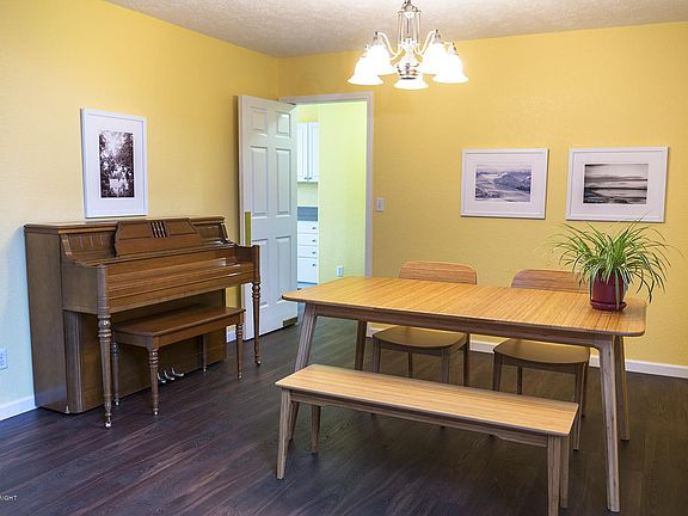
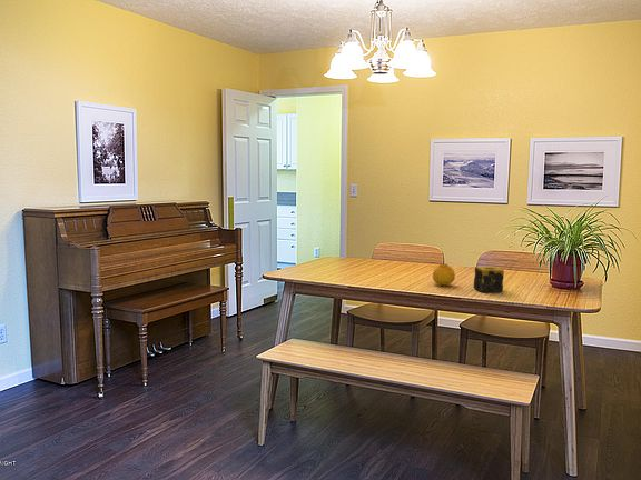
+ fruit [432,262,456,287]
+ candle [473,266,505,293]
